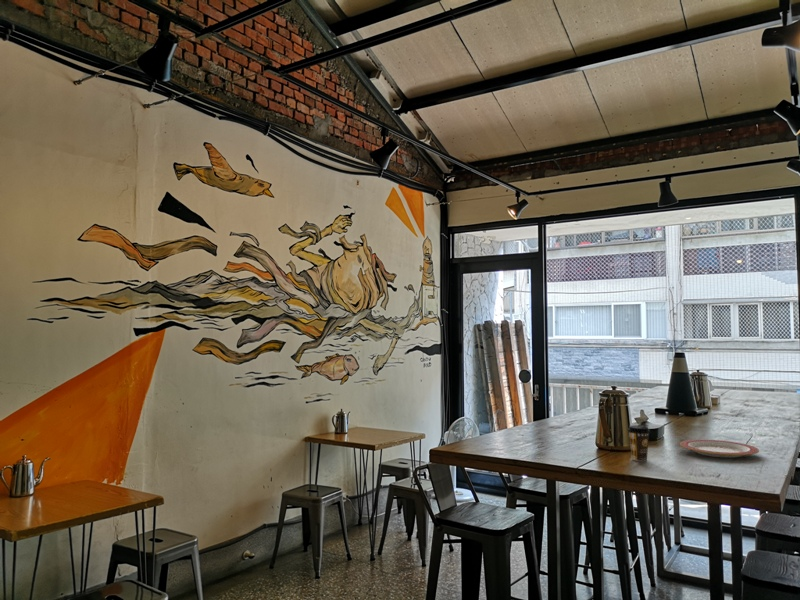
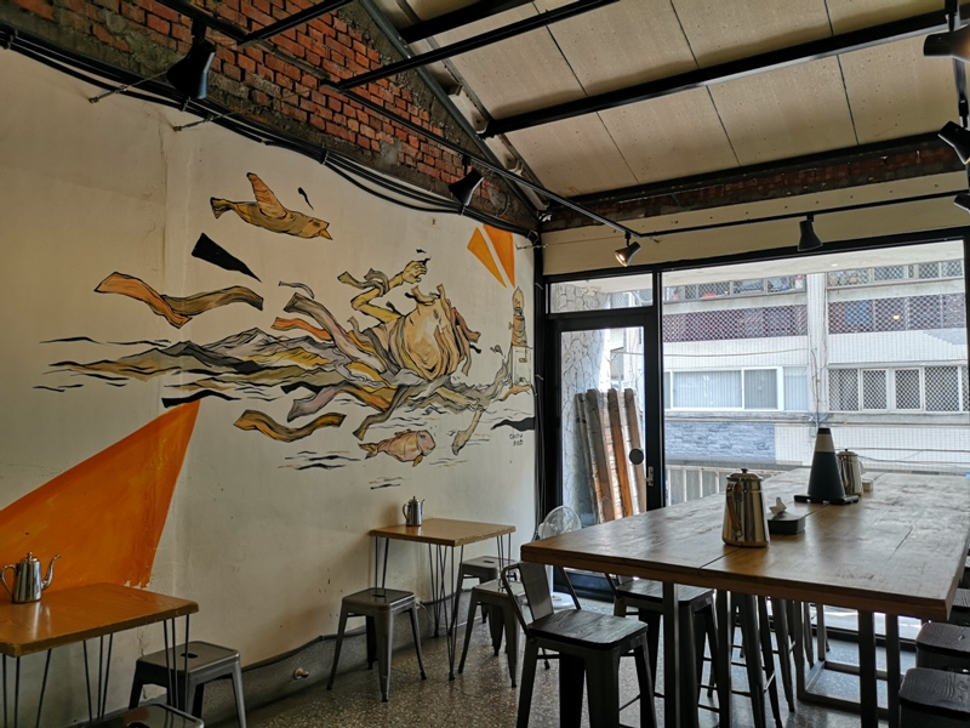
- plate [679,439,760,459]
- coffee cup [627,424,651,462]
